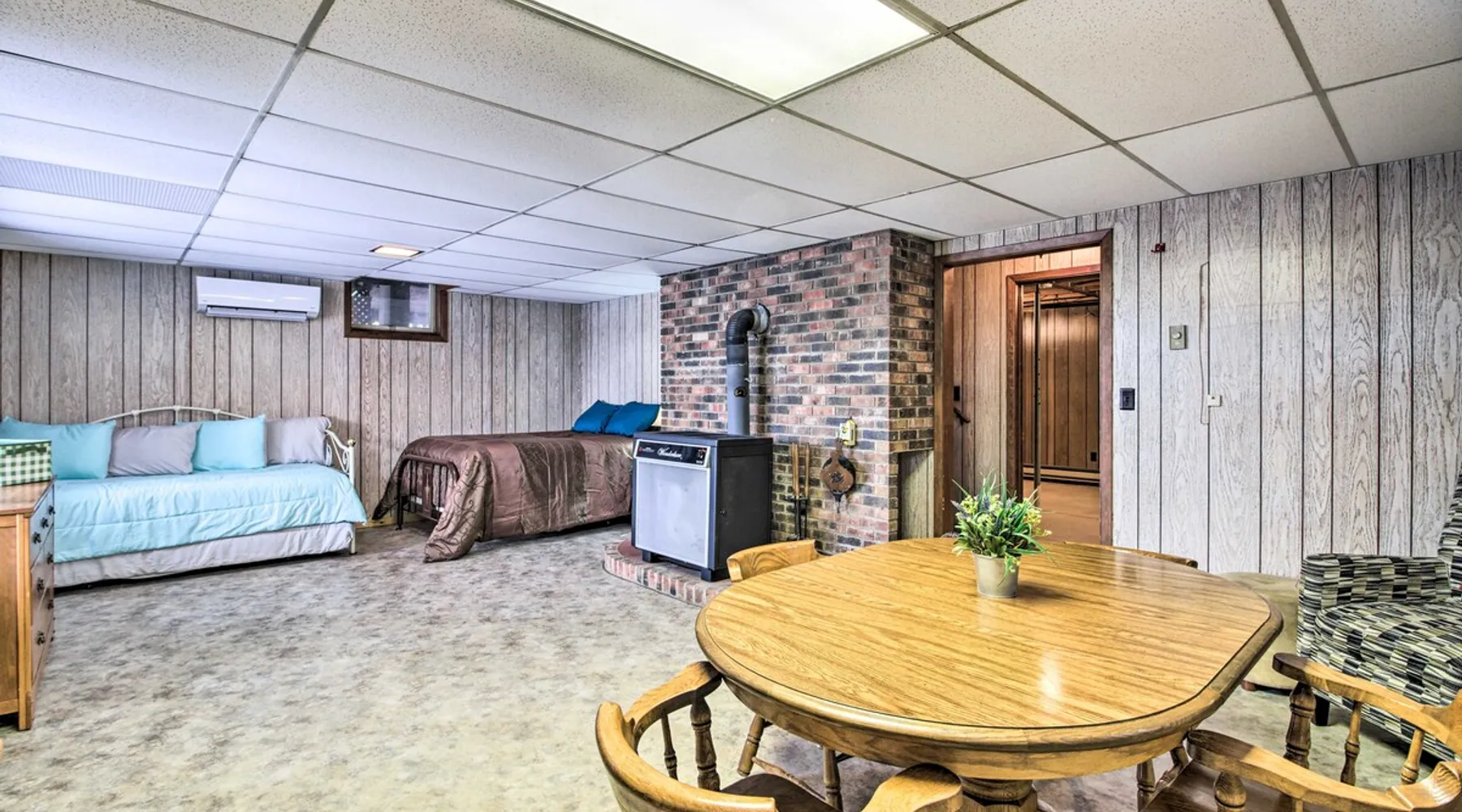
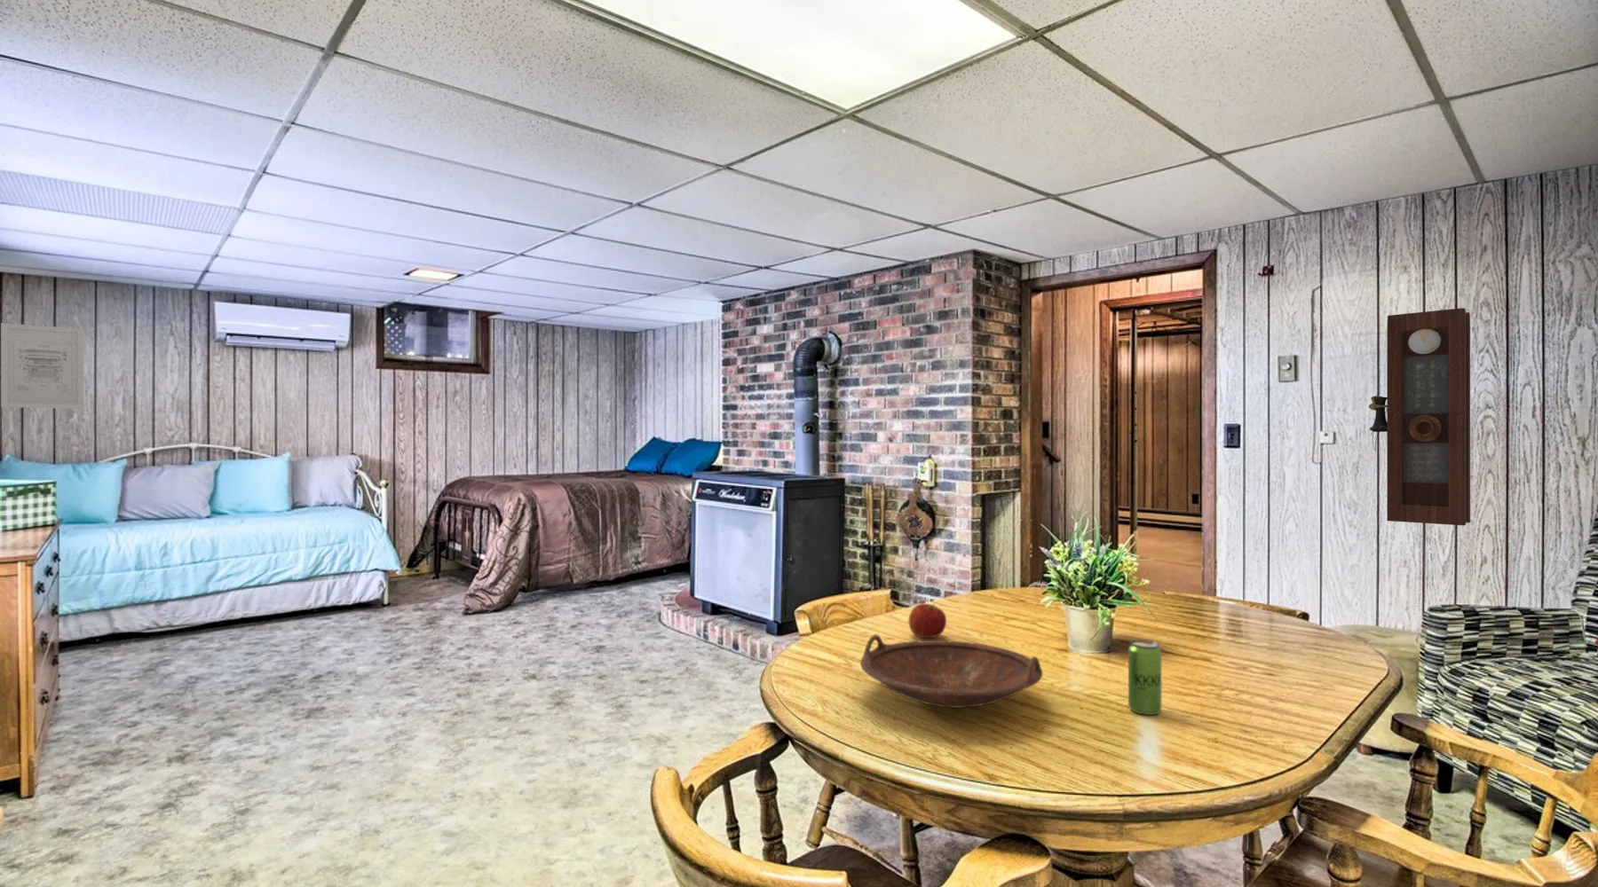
+ bowl [859,635,1043,709]
+ wall art [0,322,84,410]
+ apple [907,603,948,639]
+ pendulum clock [1368,307,1471,527]
+ beverage can [1128,639,1162,715]
